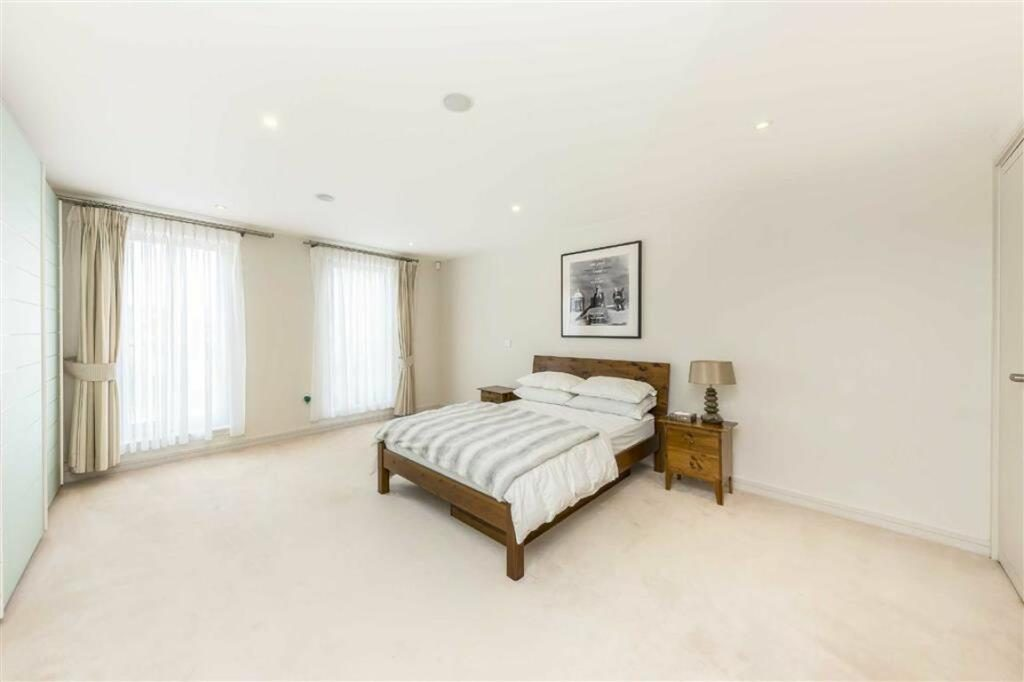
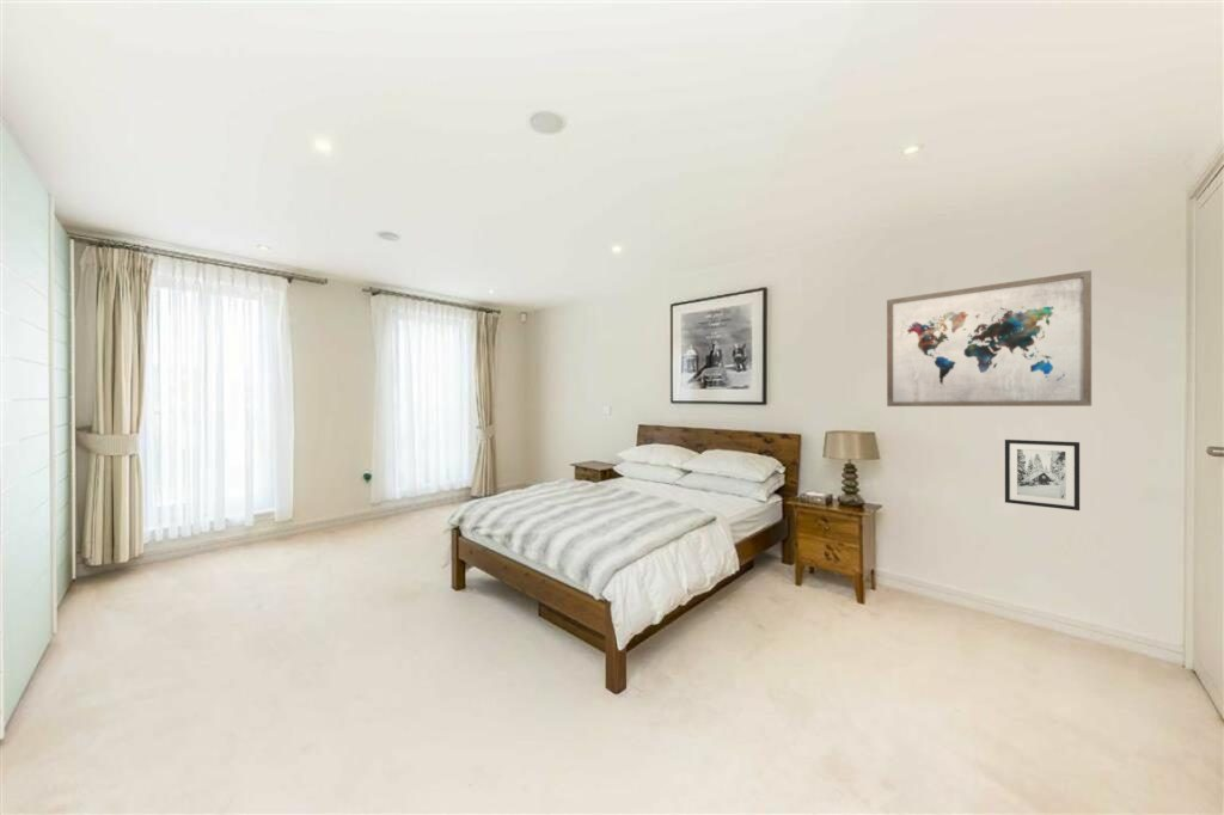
+ wall art [886,269,1093,408]
+ wall art [1004,439,1081,511]
